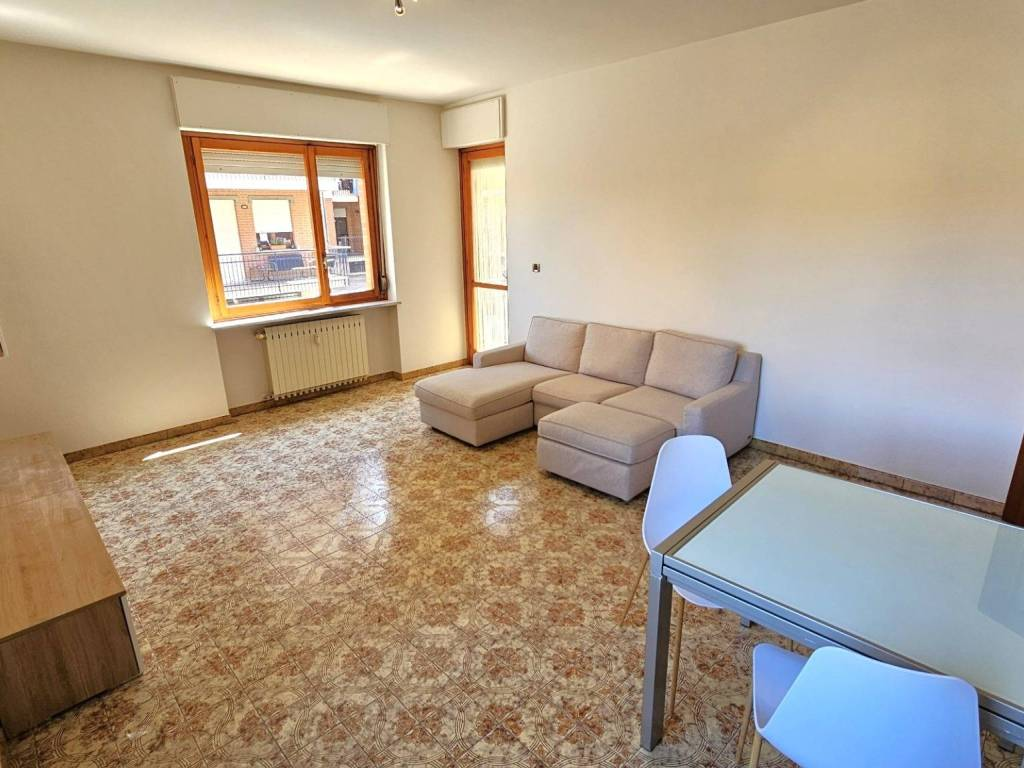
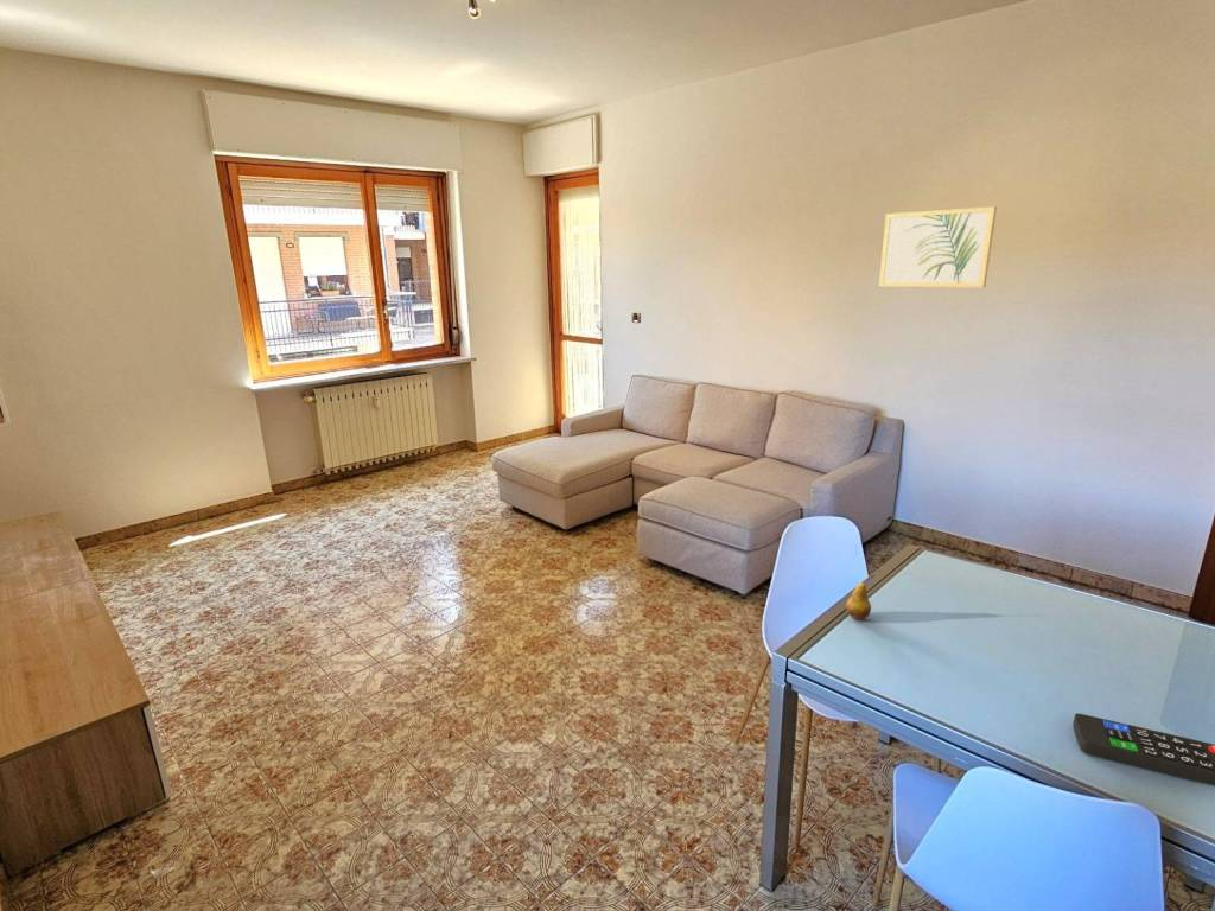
+ fruit [845,574,876,620]
+ remote control [1071,713,1215,786]
+ wall art [878,205,998,288]
